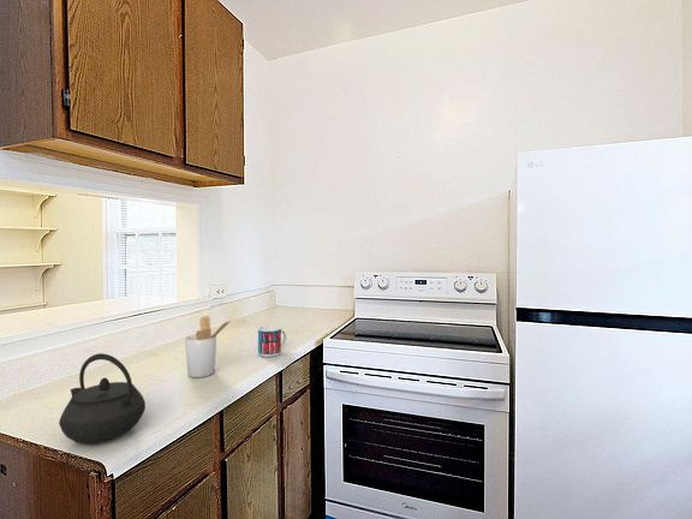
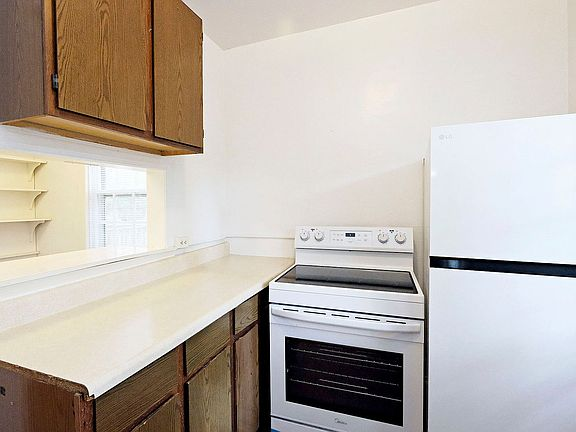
- utensil holder [184,315,233,378]
- mug [257,324,288,358]
- kettle [58,352,147,446]
